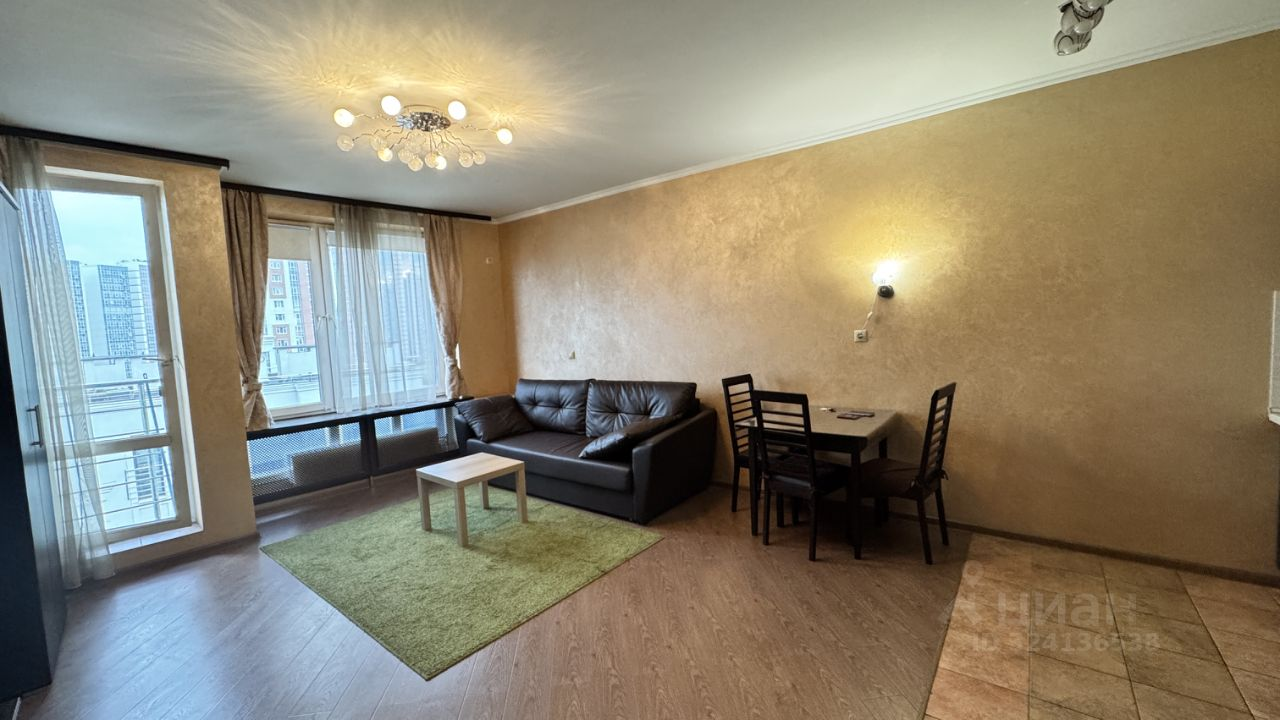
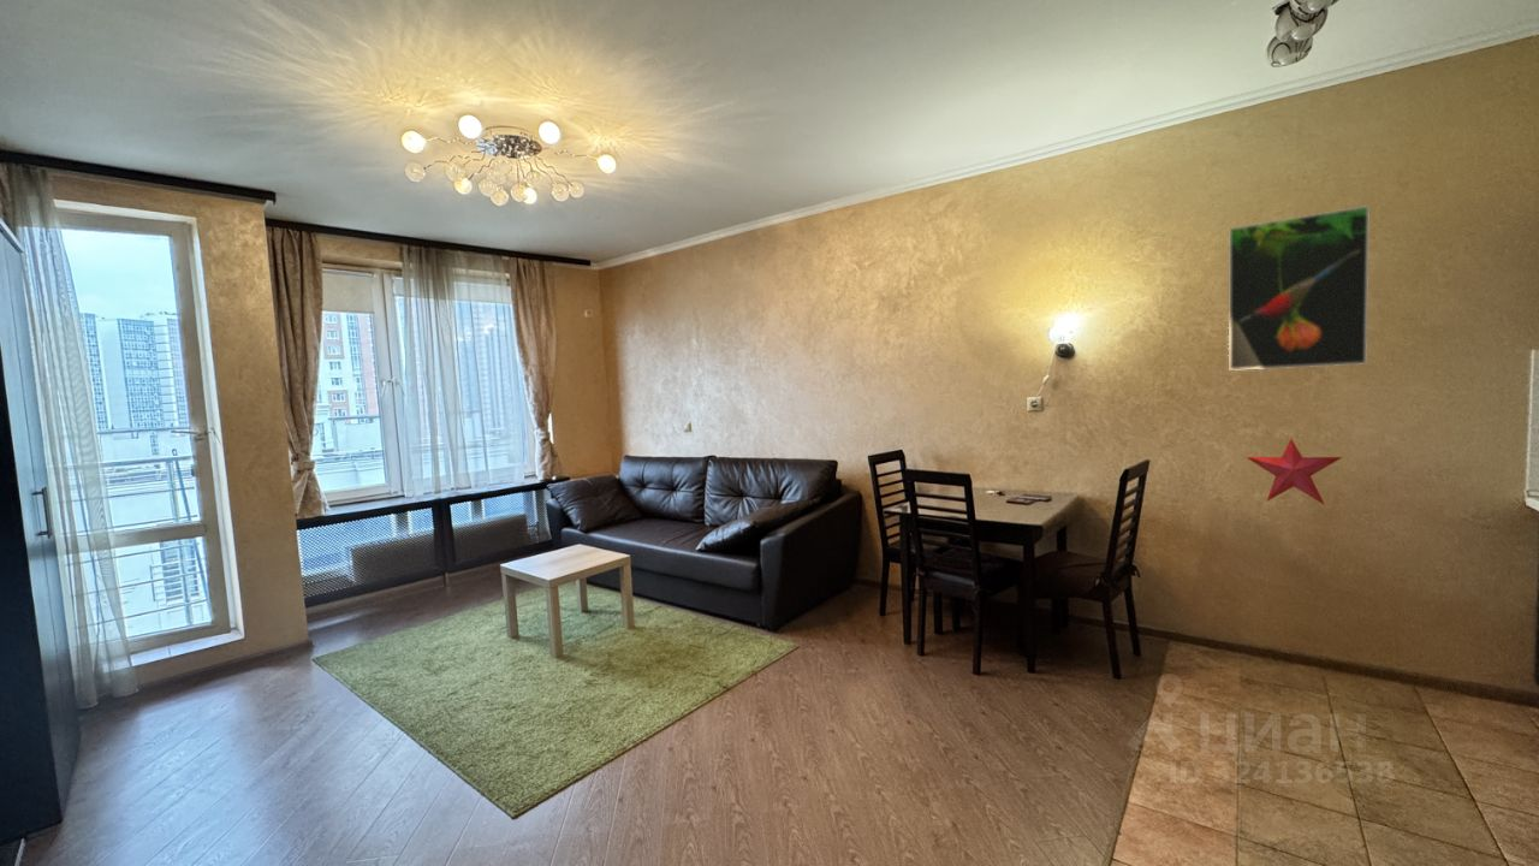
+ decorative star [1246,438,1344,506]
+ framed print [1228,204,1371,372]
